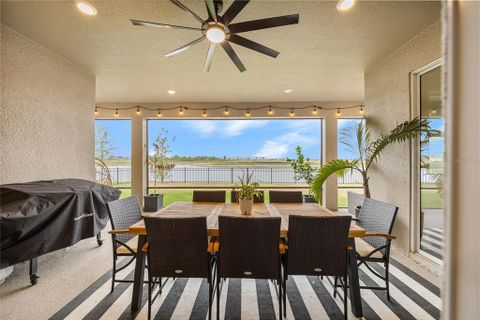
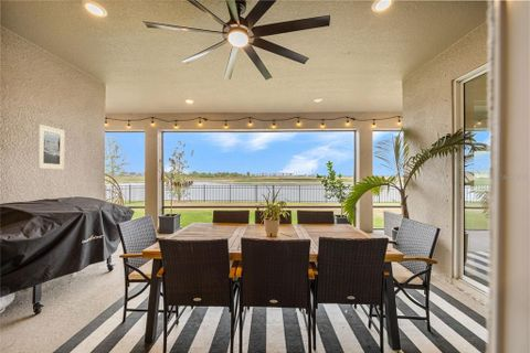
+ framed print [36,124,65,171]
